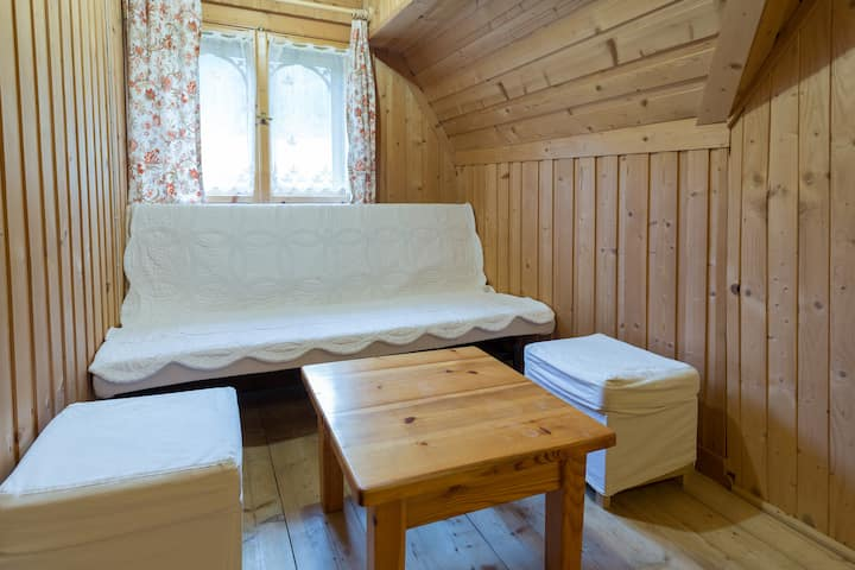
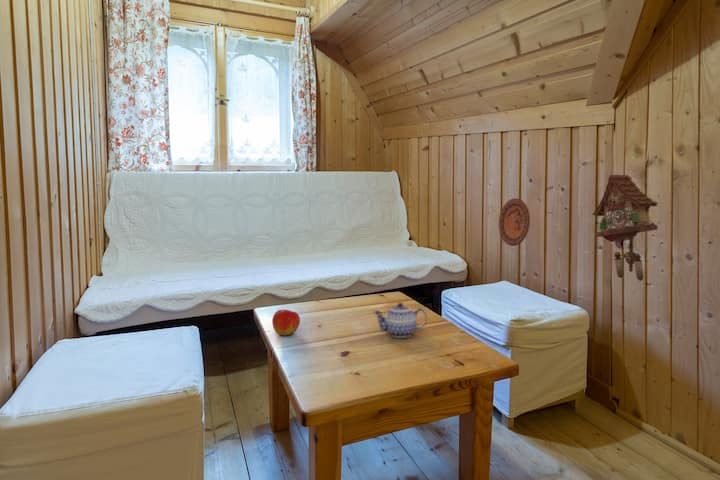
+ apple [271,309,301,337]
+ teapot [373,302,428,339]
+ cuckoo clock [591,174,659,282]
+ decorative plate [498,197,531,247]
